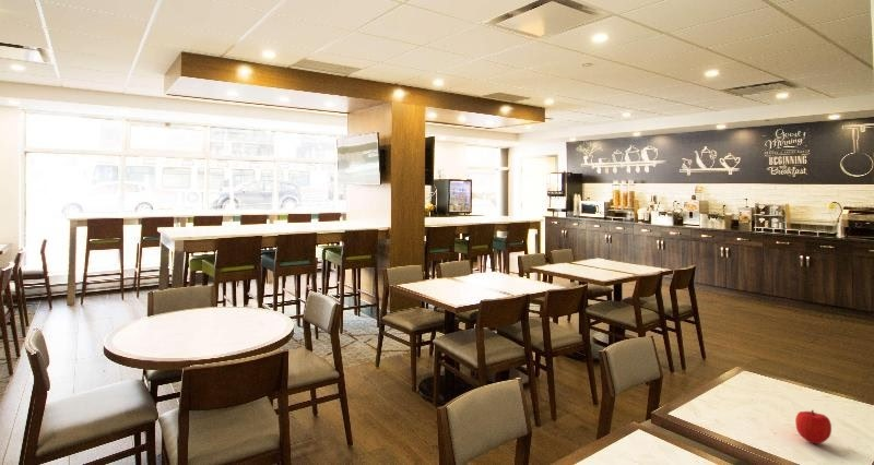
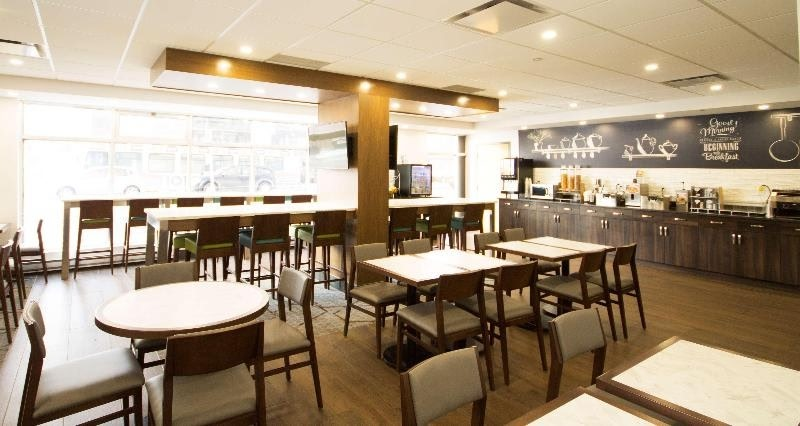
- fruit [794,409,832,445]
